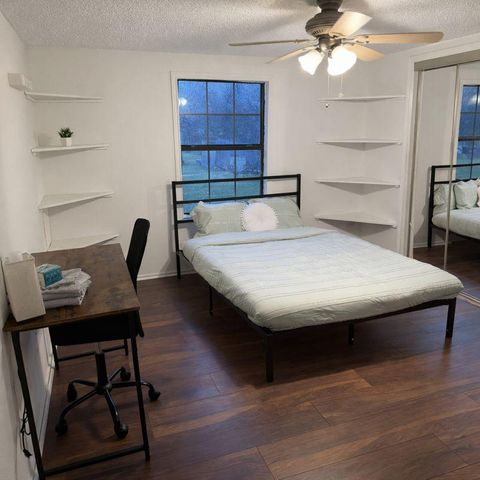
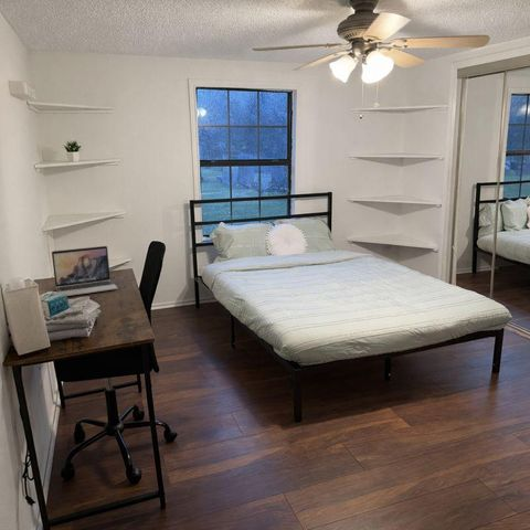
+ laptop [51,245,118,297]
